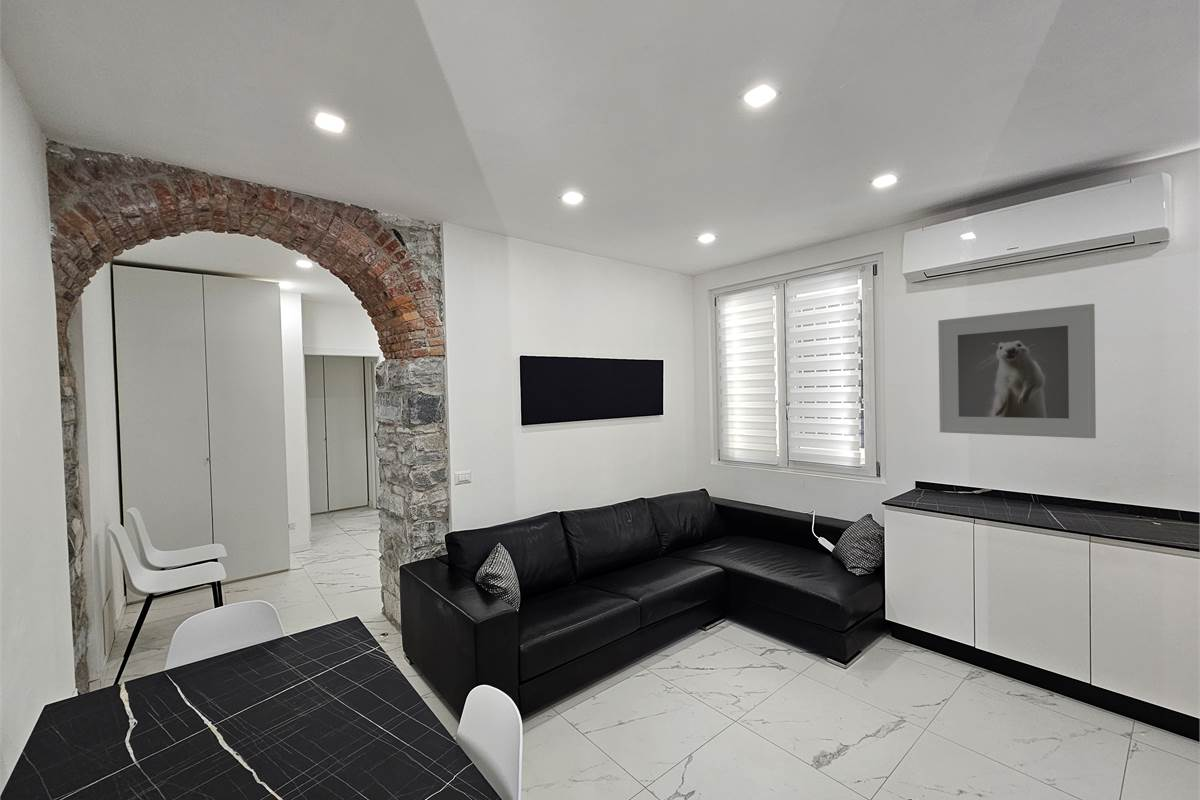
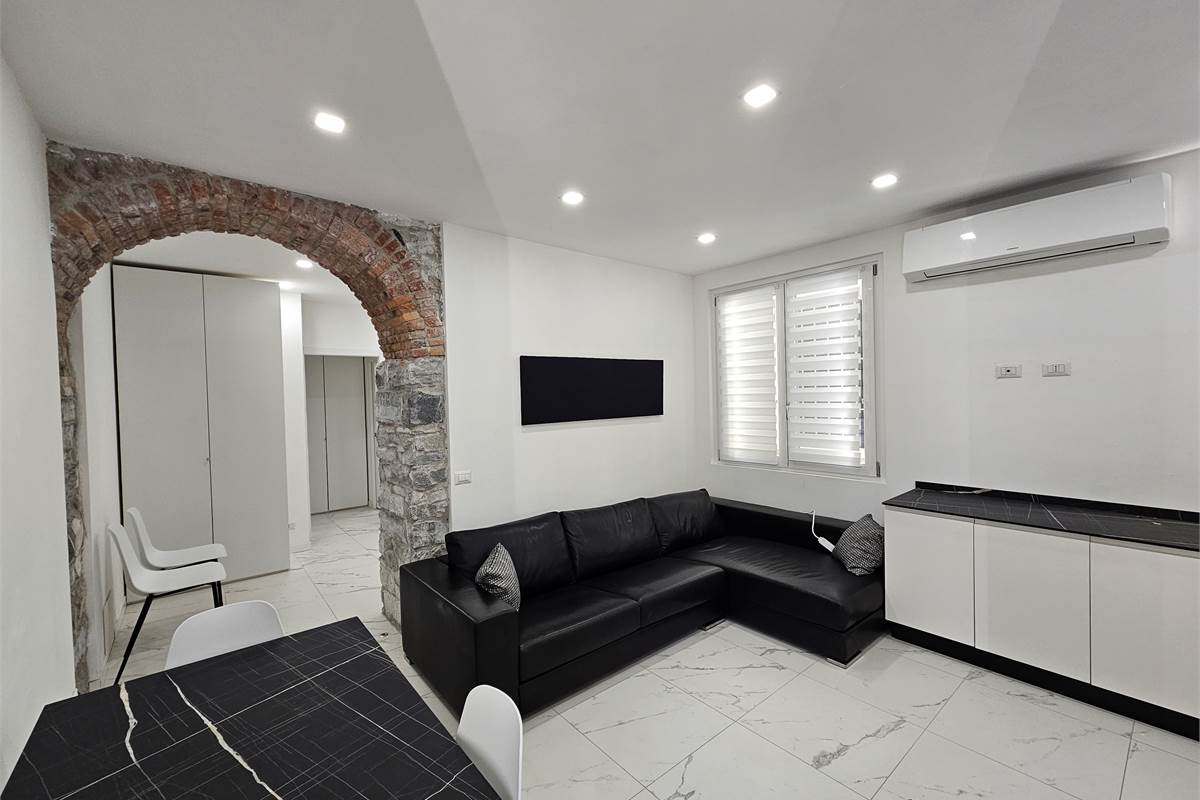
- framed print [937,303,1097,439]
